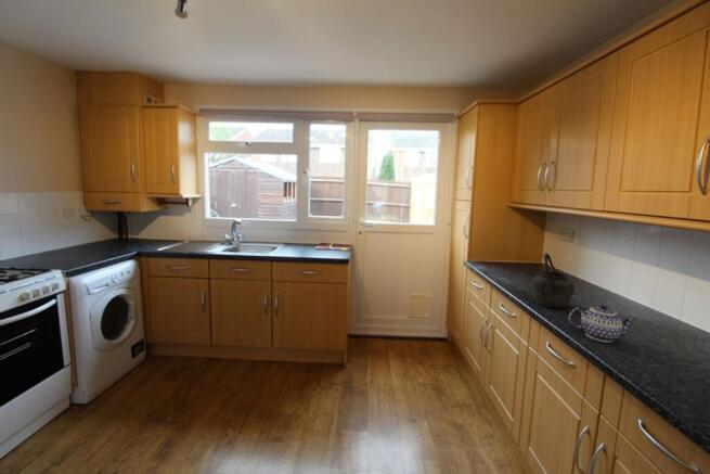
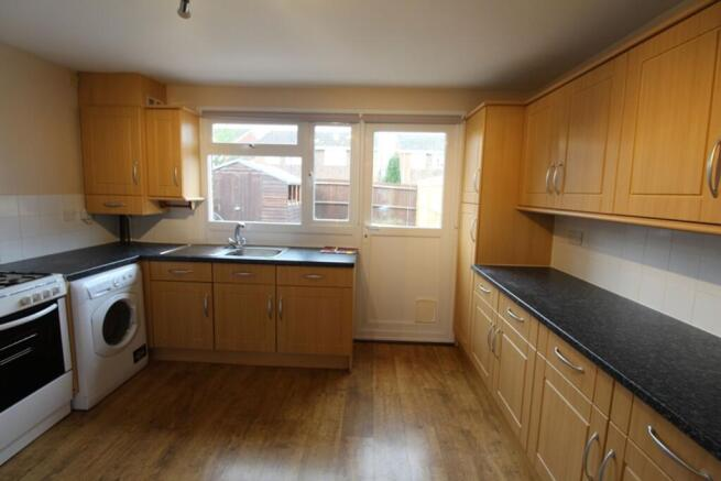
- teapot [568,304,638,343]
- kettle [530,252,576,309]
